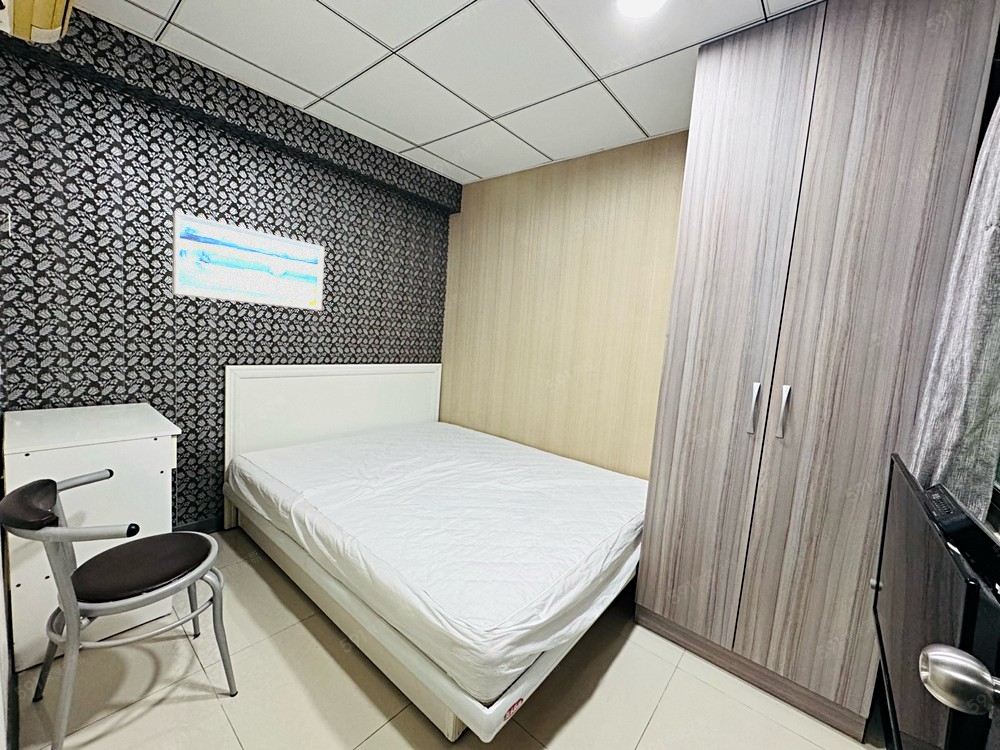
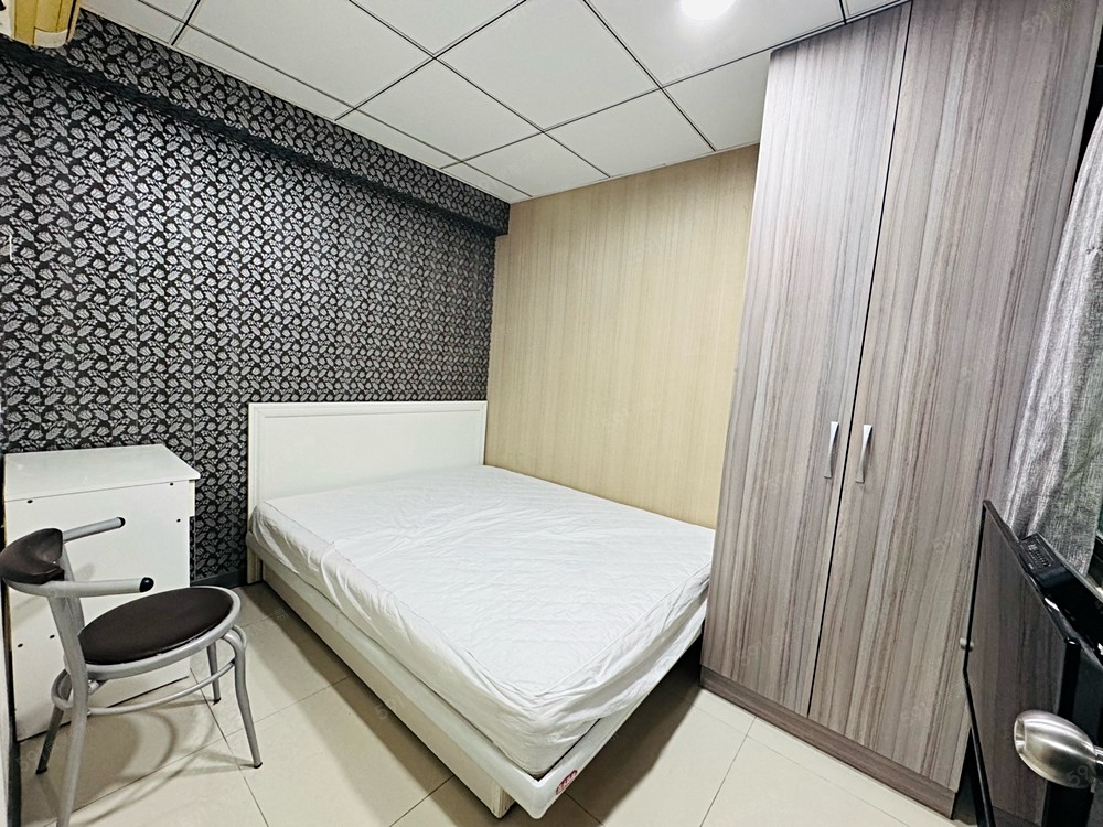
- wall art [171,211,326,312]
